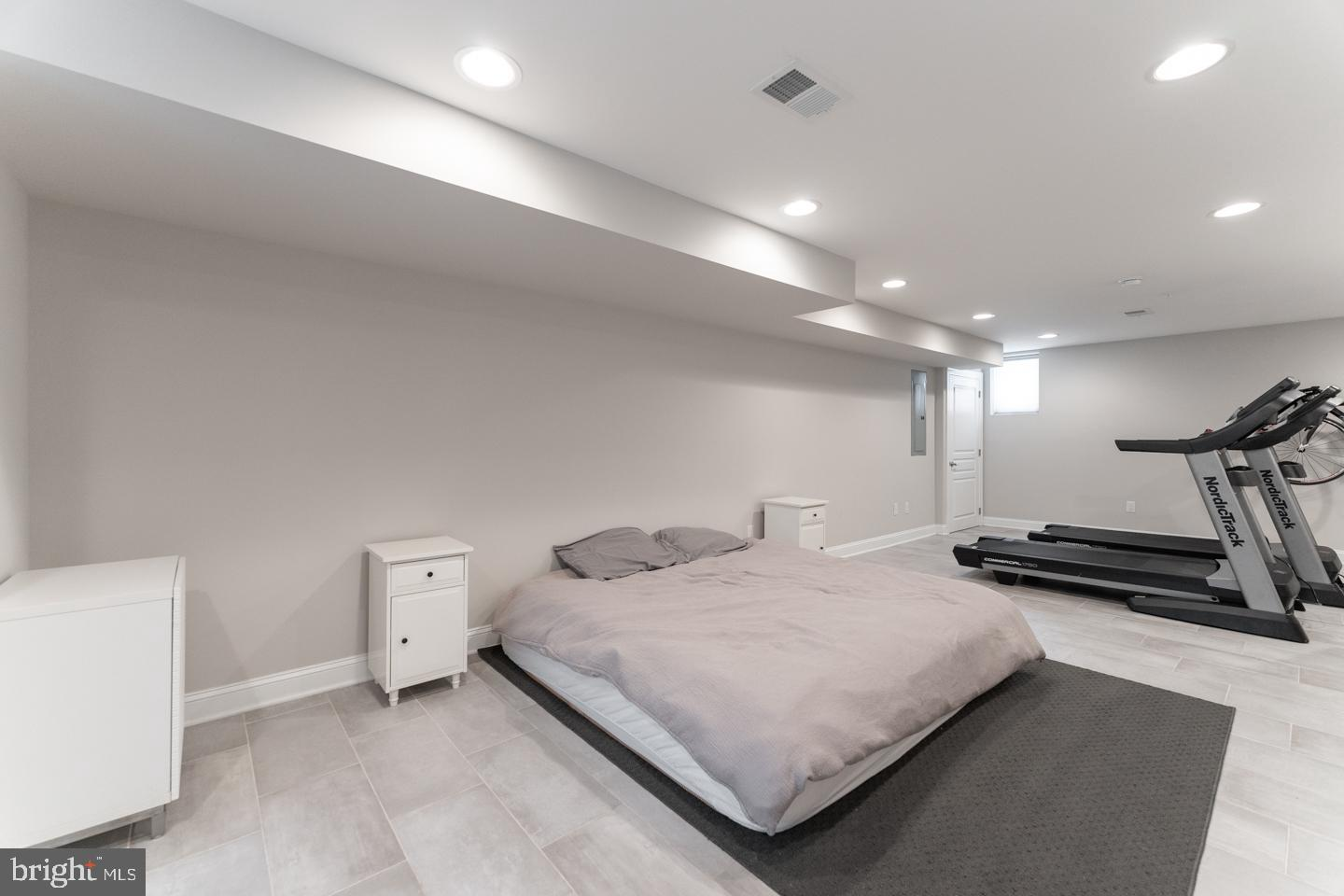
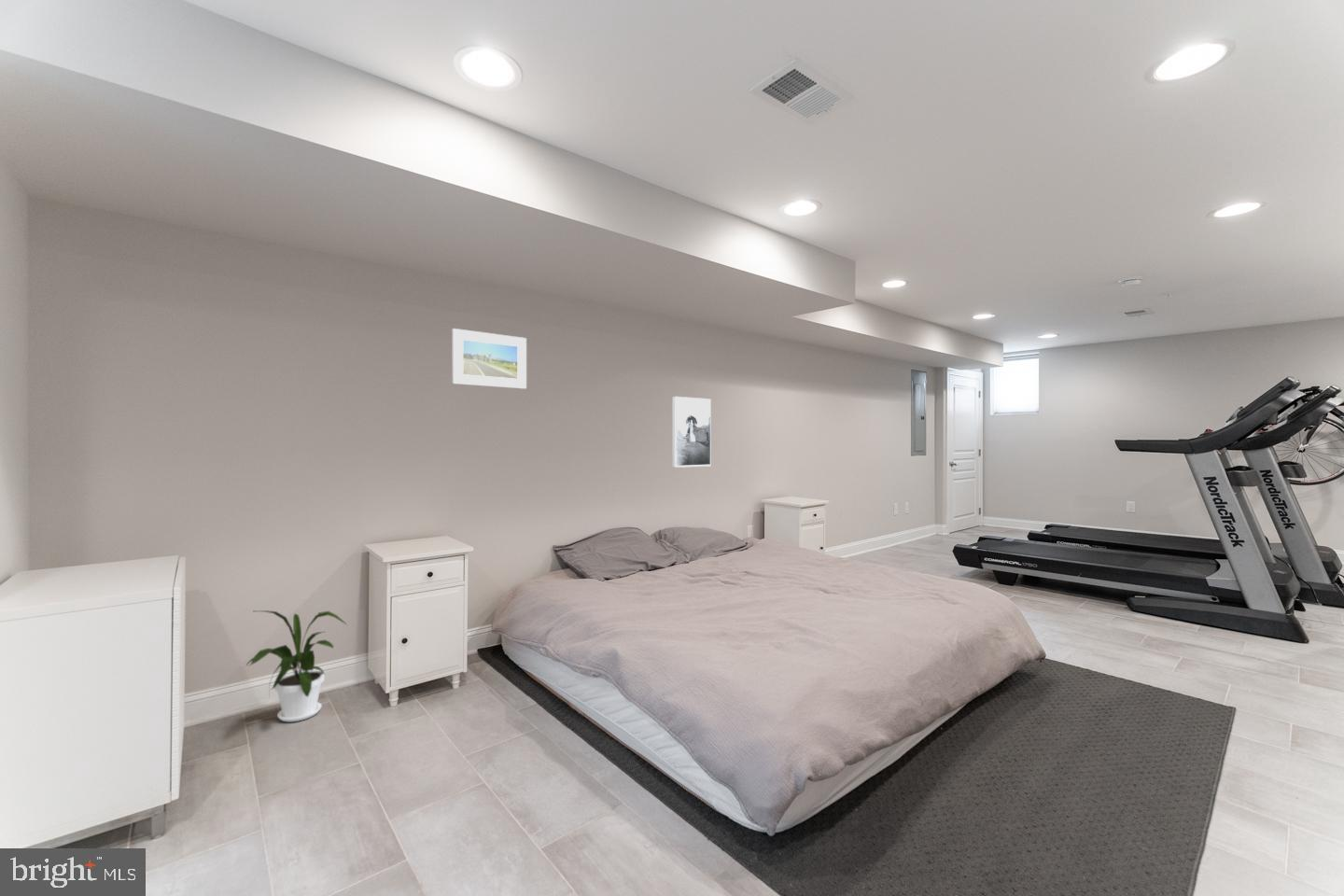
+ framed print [451,328,527,390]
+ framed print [672,396,712,469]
+ house plant [245,609,348,722]
